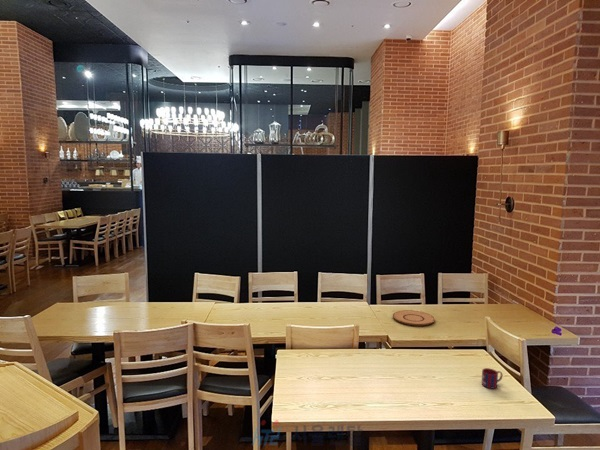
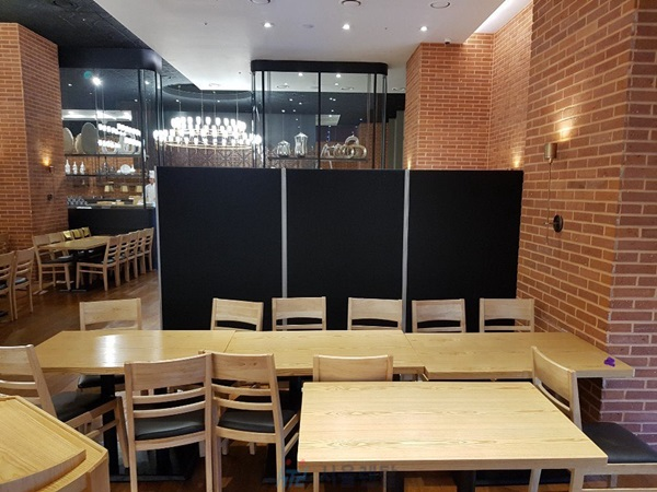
- mug [481,367,503,390]
- plate [392,309,436,327]
